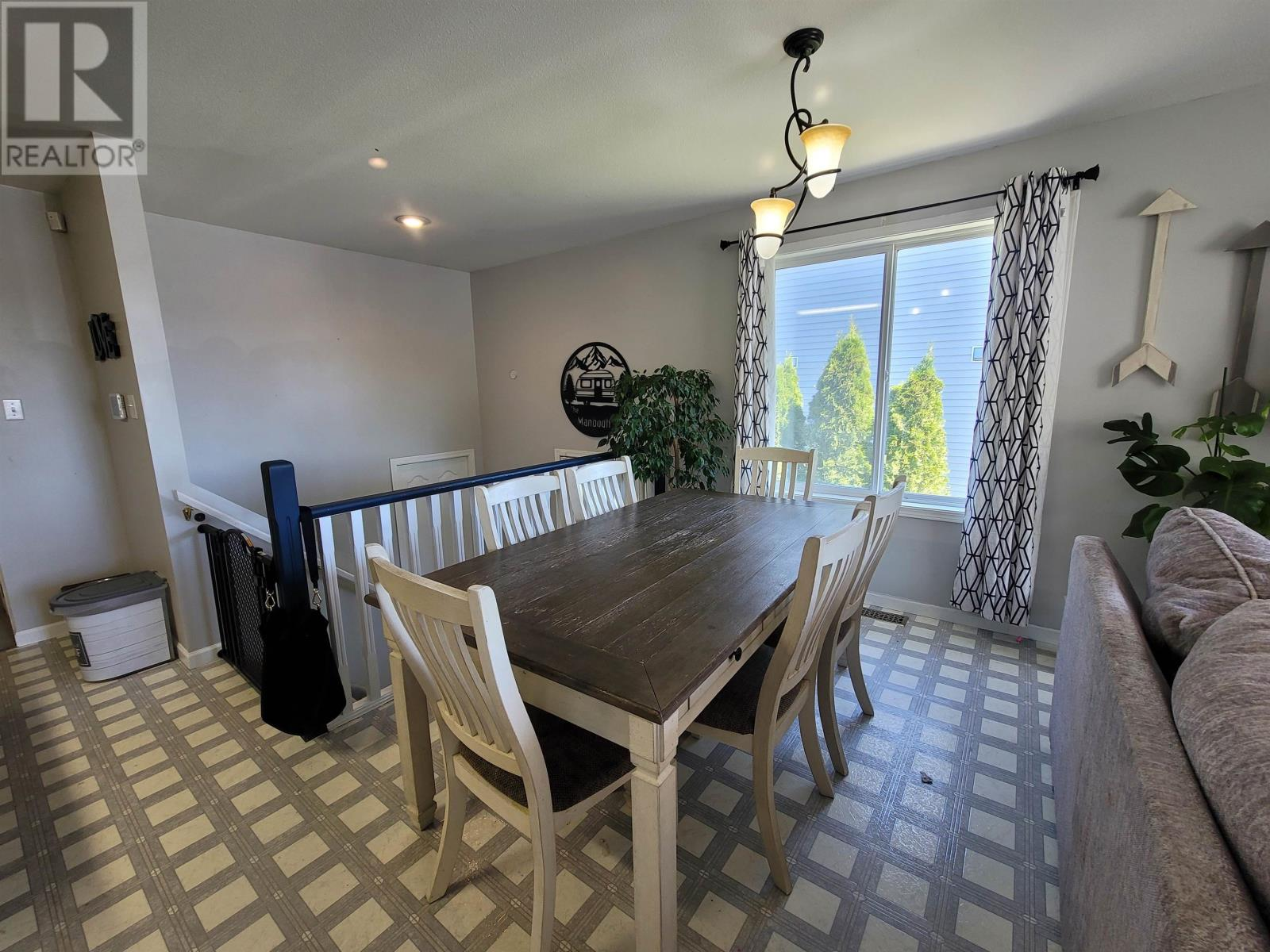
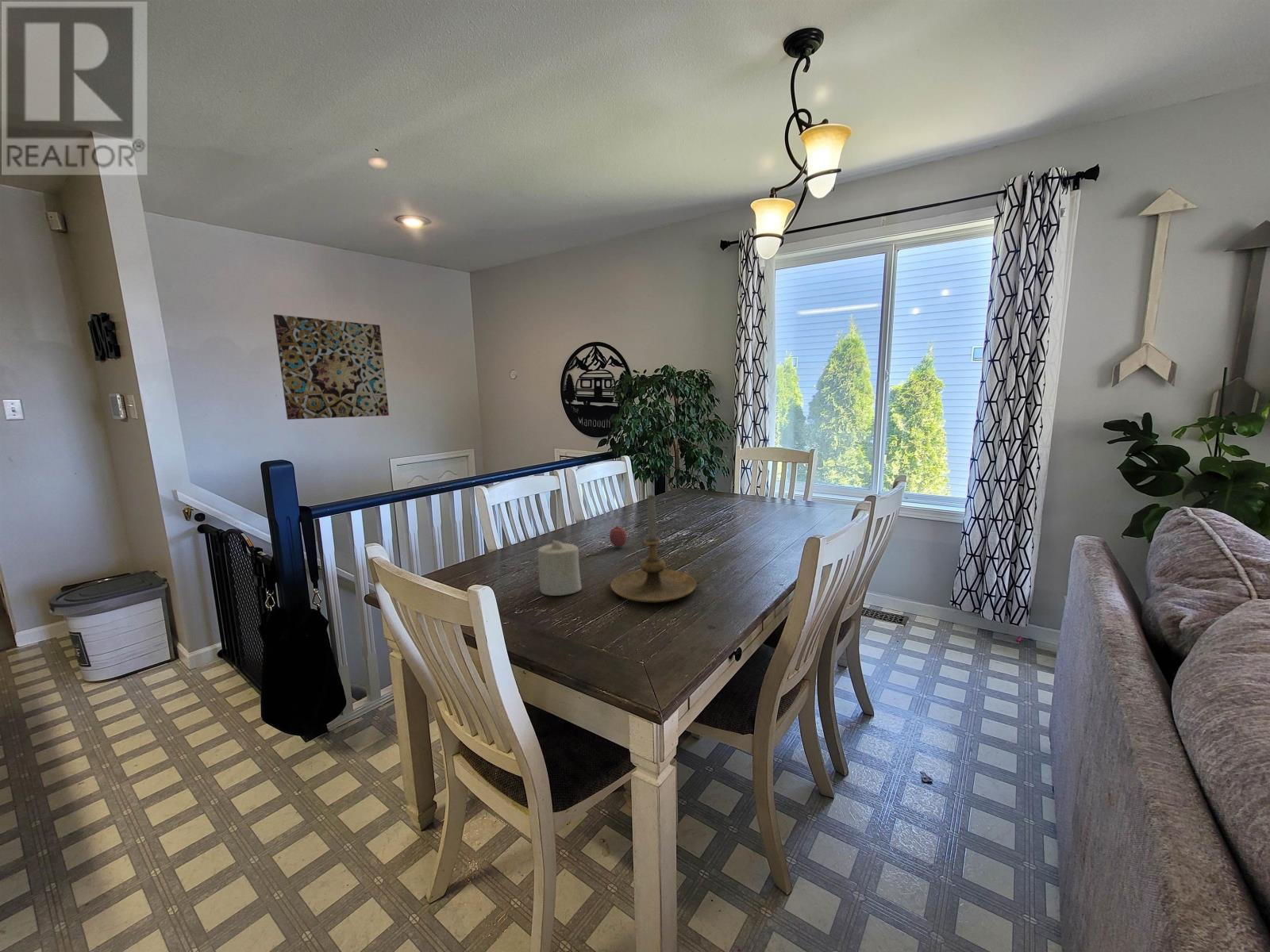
+ candle holder [610,493,697,603]
+ candle [537,539,583,597]
+ fruit [609,525,628,548]
+ wall art [273,313,390,420]
